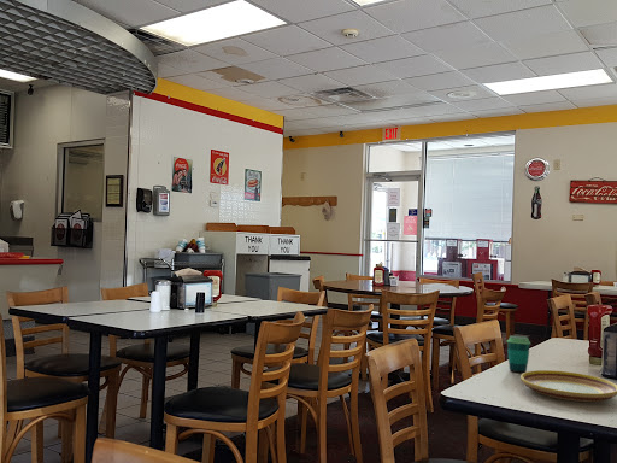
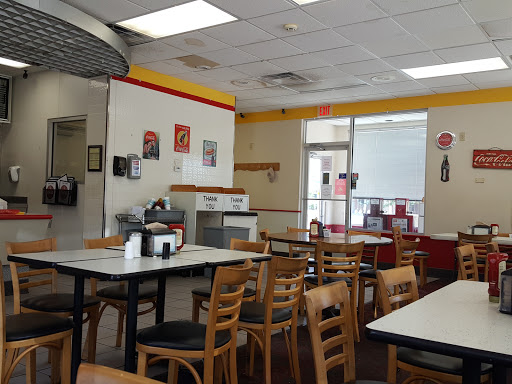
- cup [506,334,531,374]
- plate [519,369,617,403]
